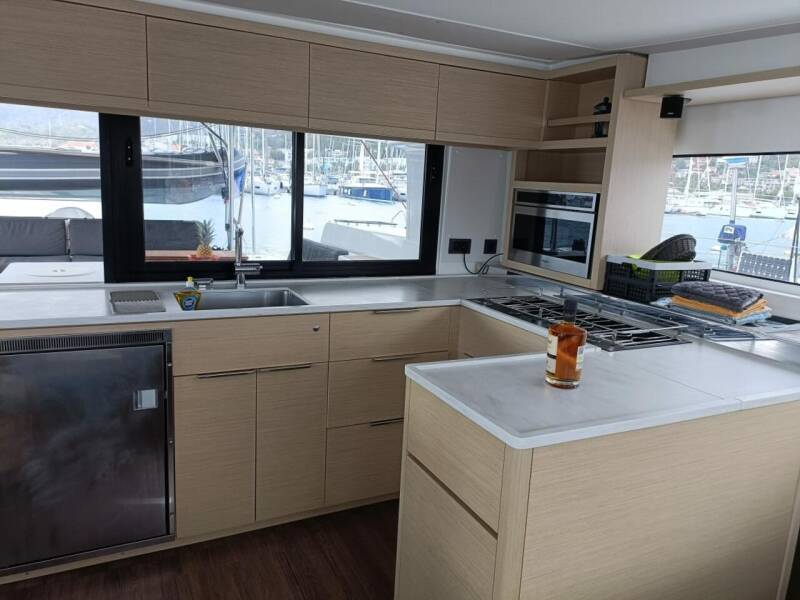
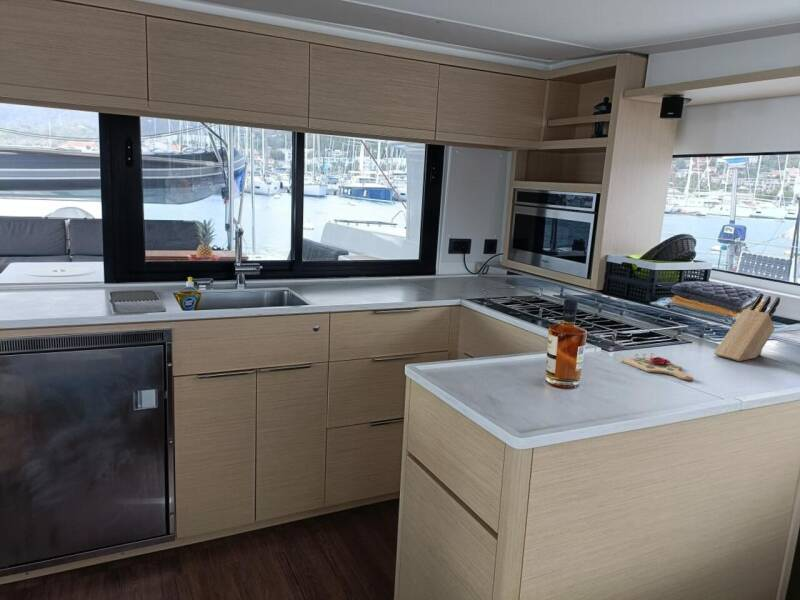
+ cutting board [620,352,694,381]
+ knife block [713,294,781,362]
